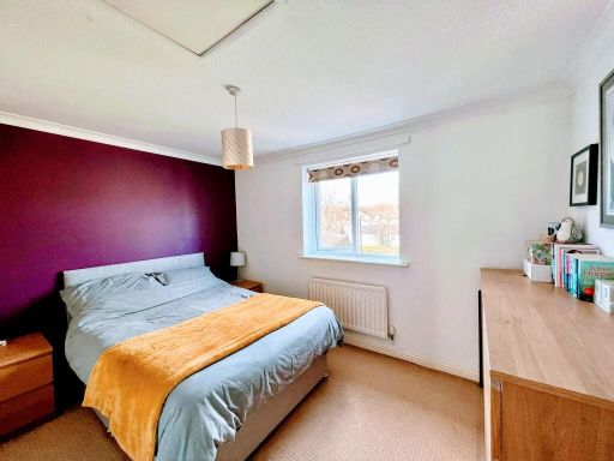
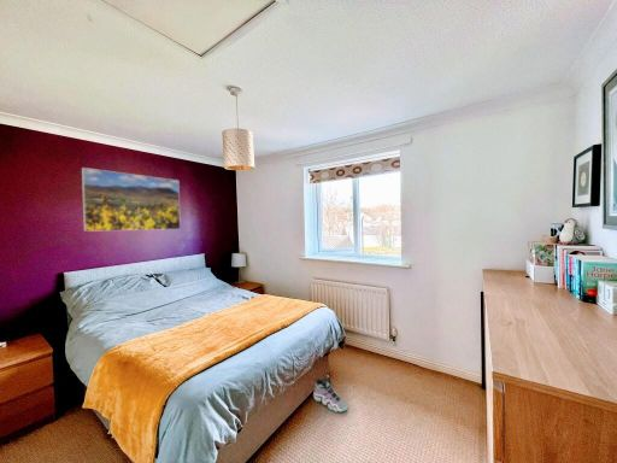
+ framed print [81,166,182,233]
+ sneaker [312,375,349,414]
